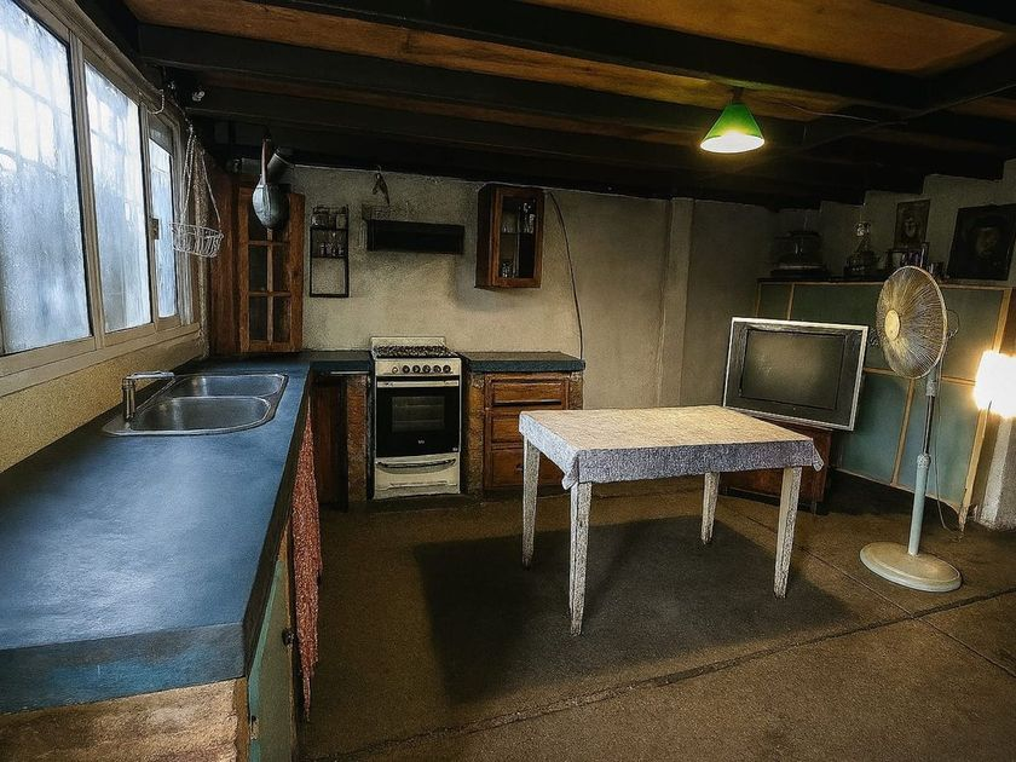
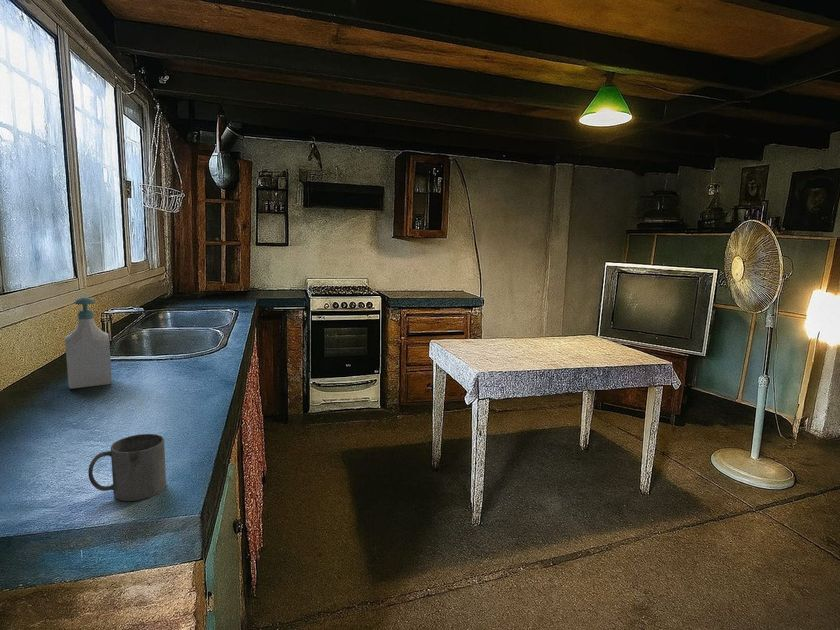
+ soap bottle [64,296,113,390]
+ mug [87,433,167,502]
